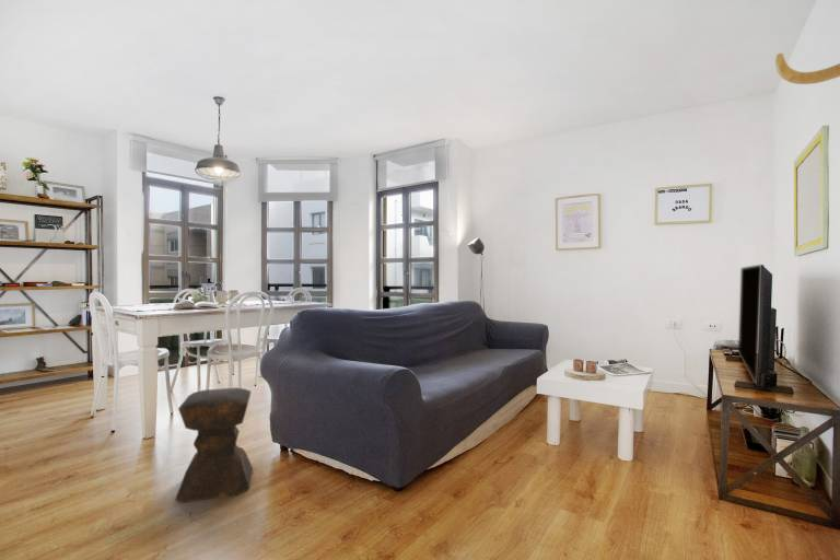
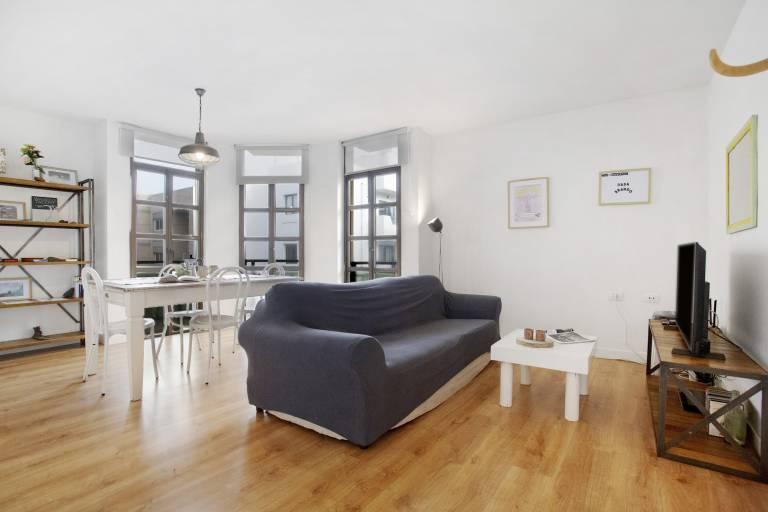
- stool [175,387,254,503]
